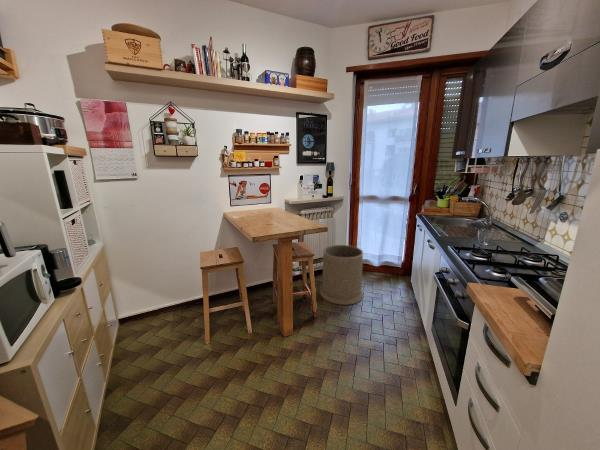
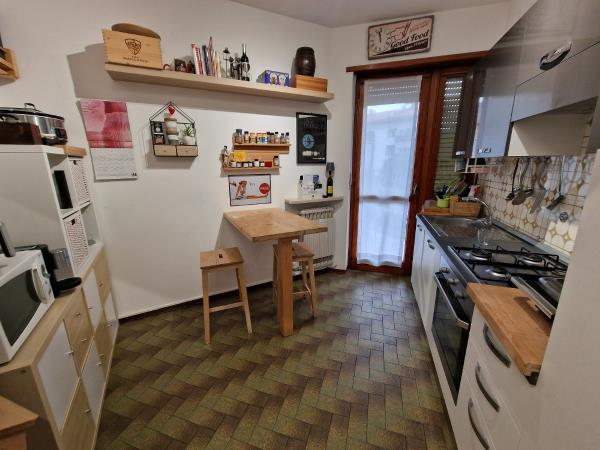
- trash can [319,244,365,306]
